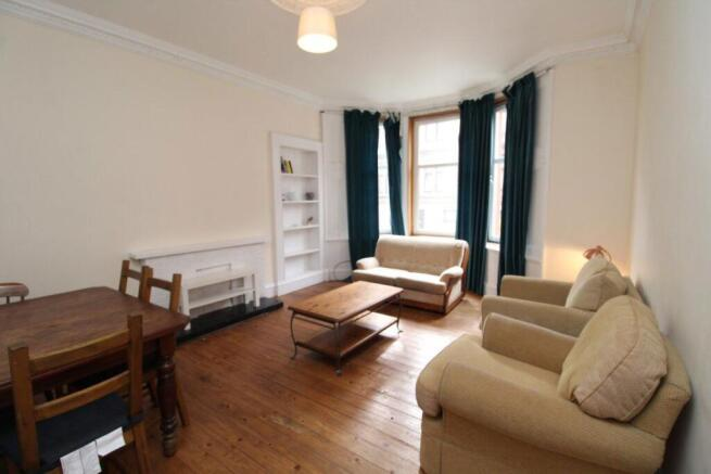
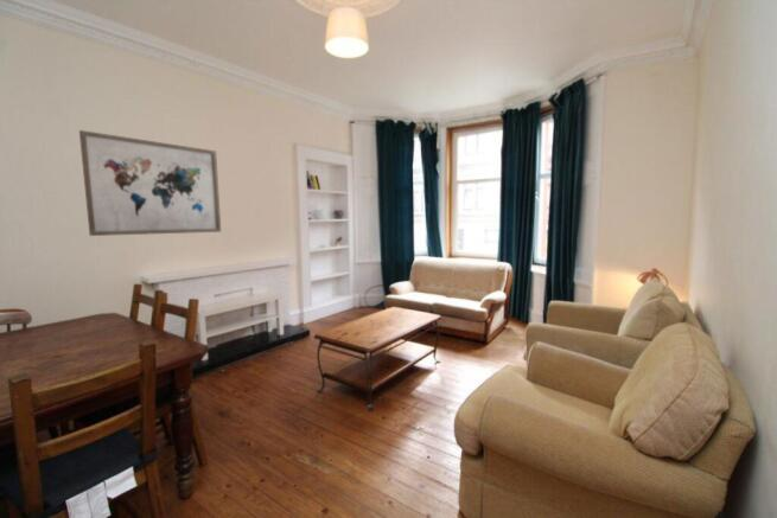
+ wall art [78,129,222,237]
